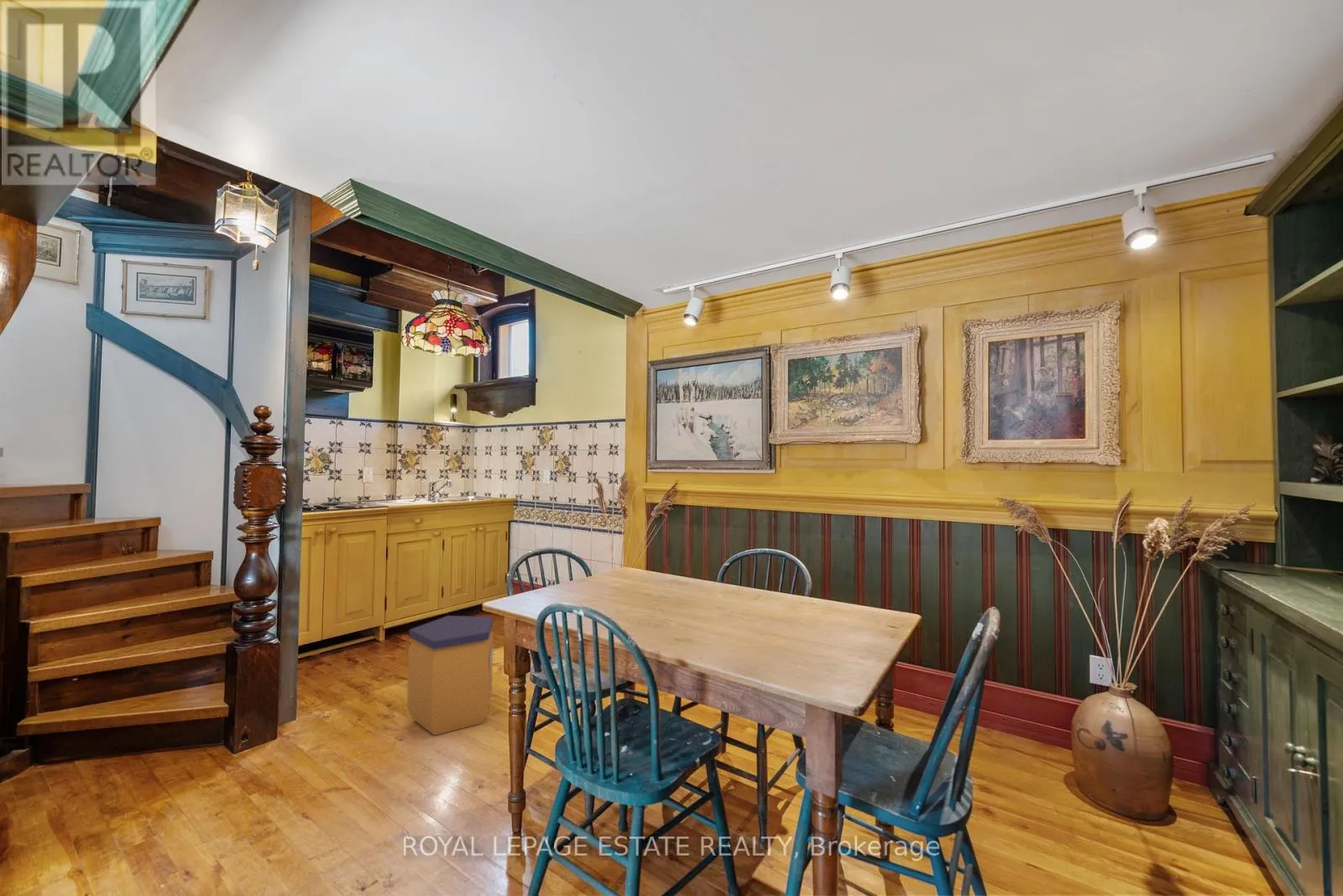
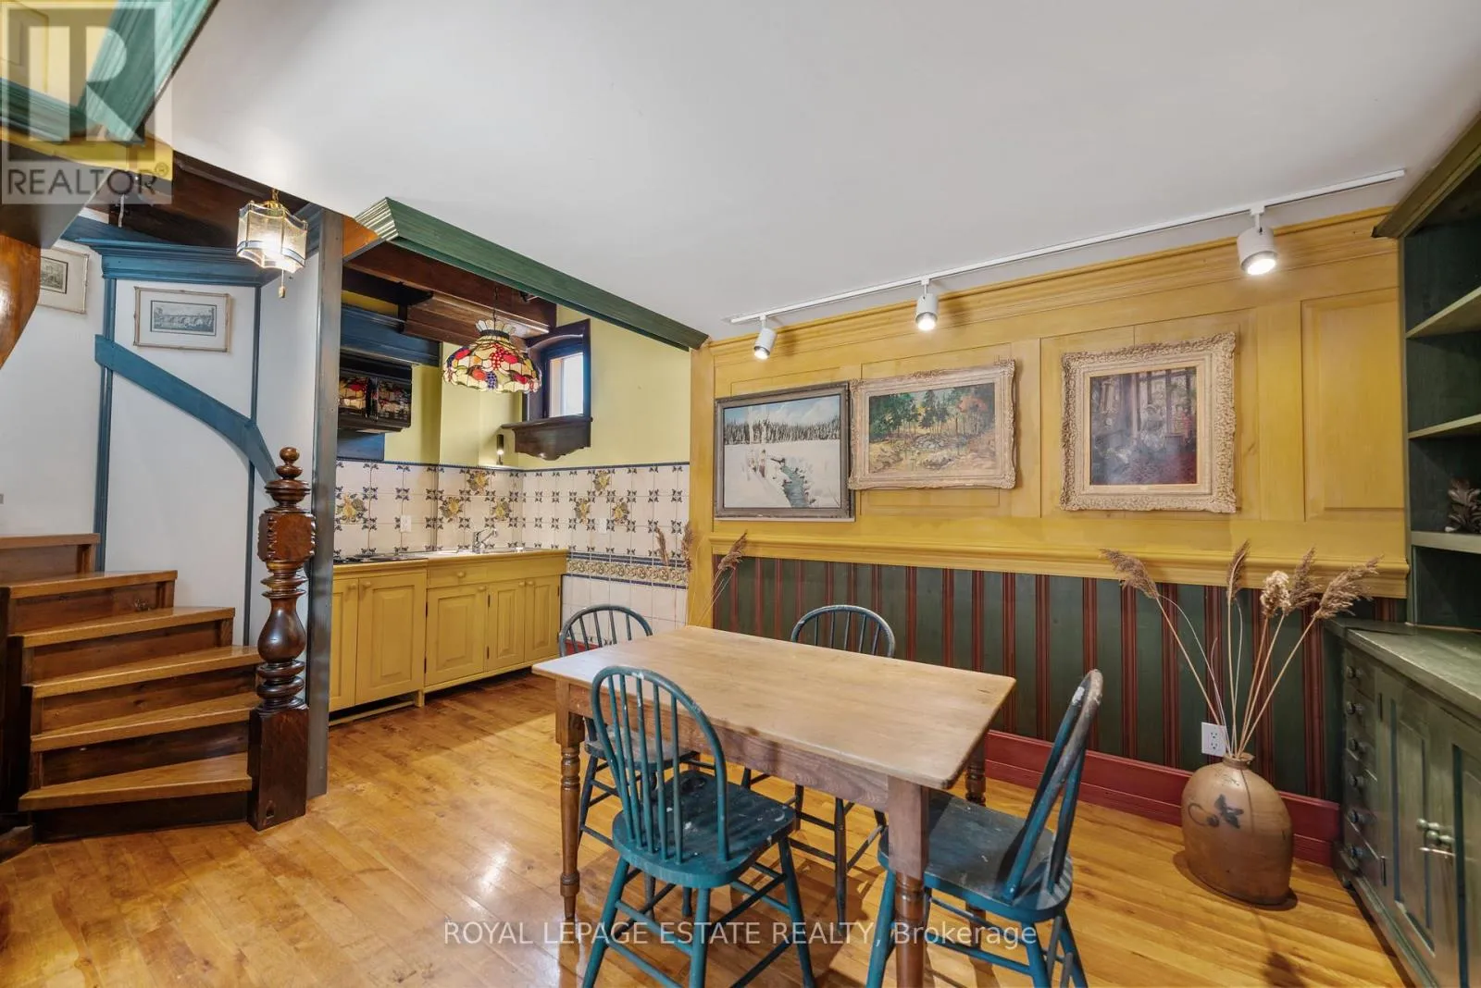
- trash can [406,615,494,737]
